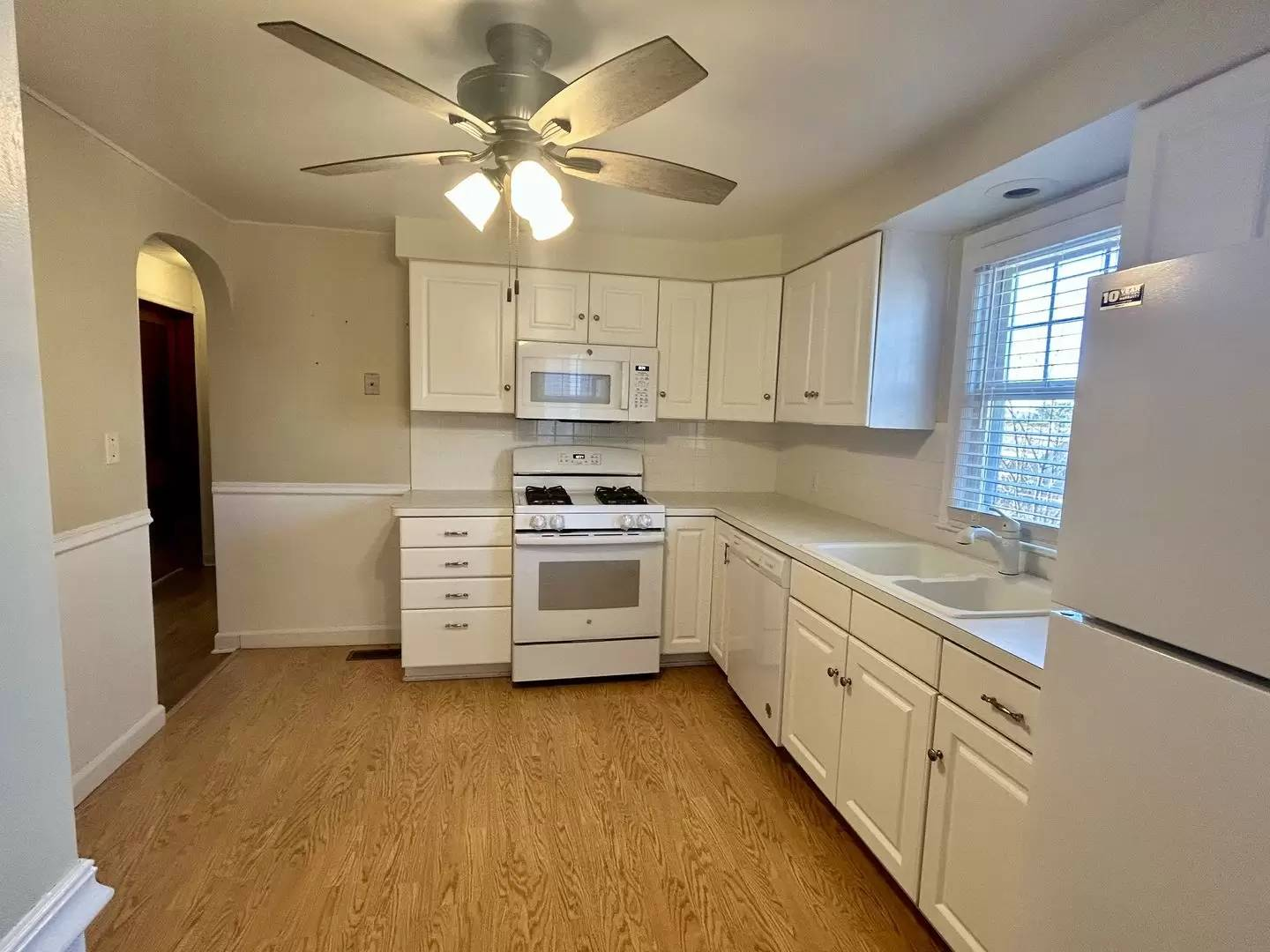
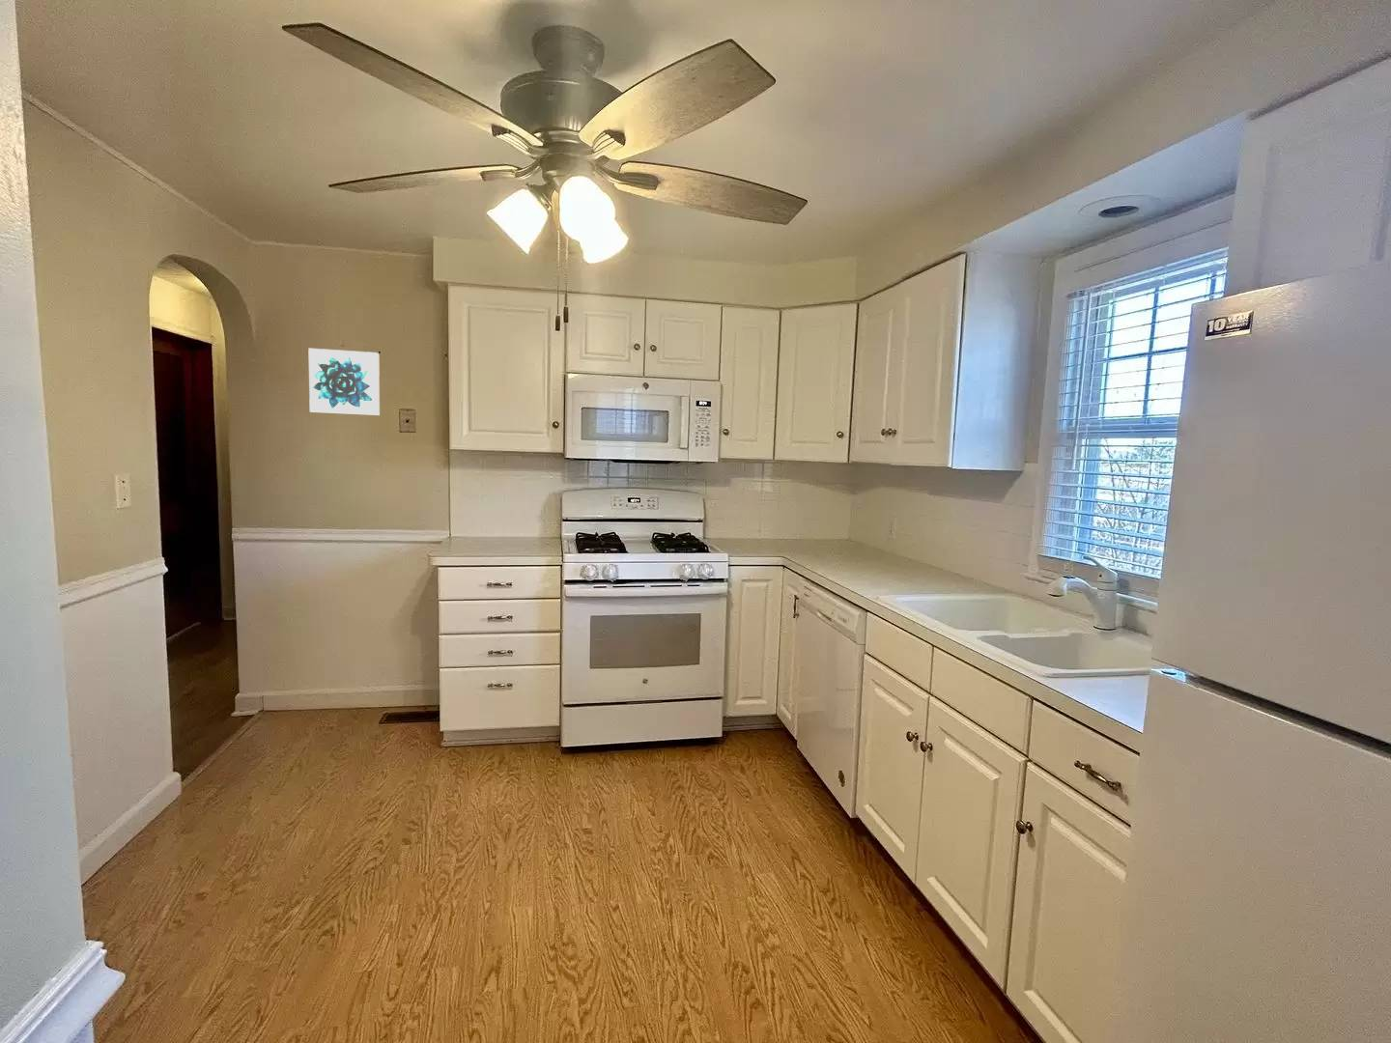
+ wall art [308,347,380,416]
